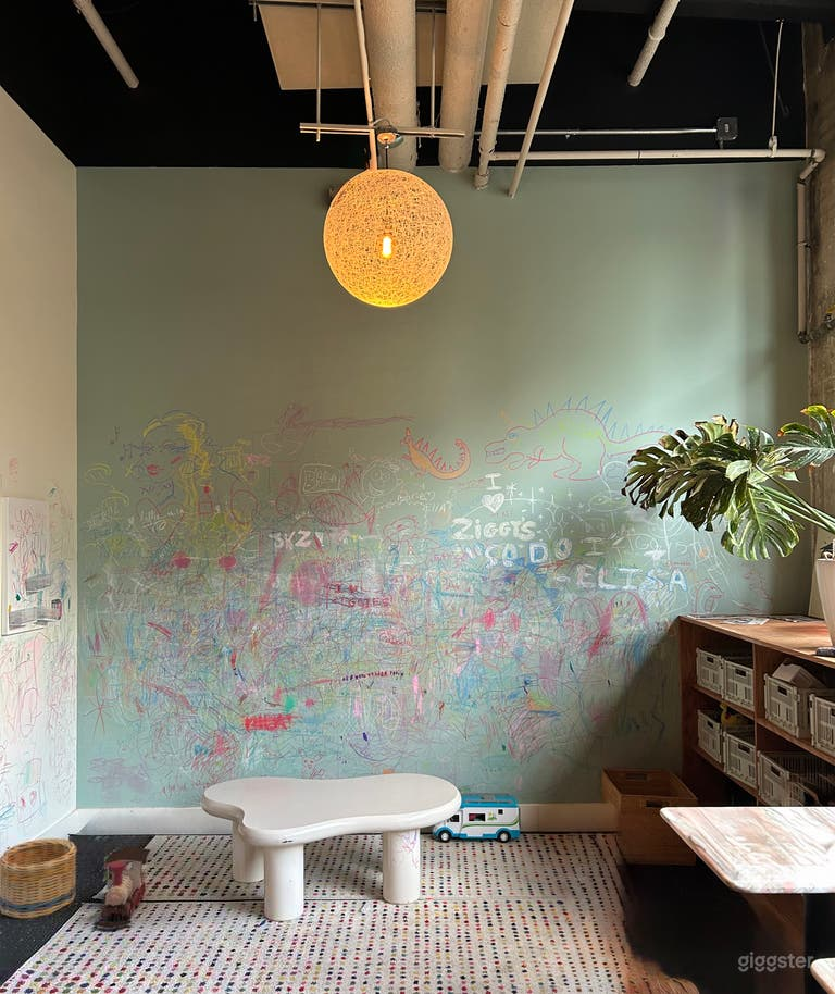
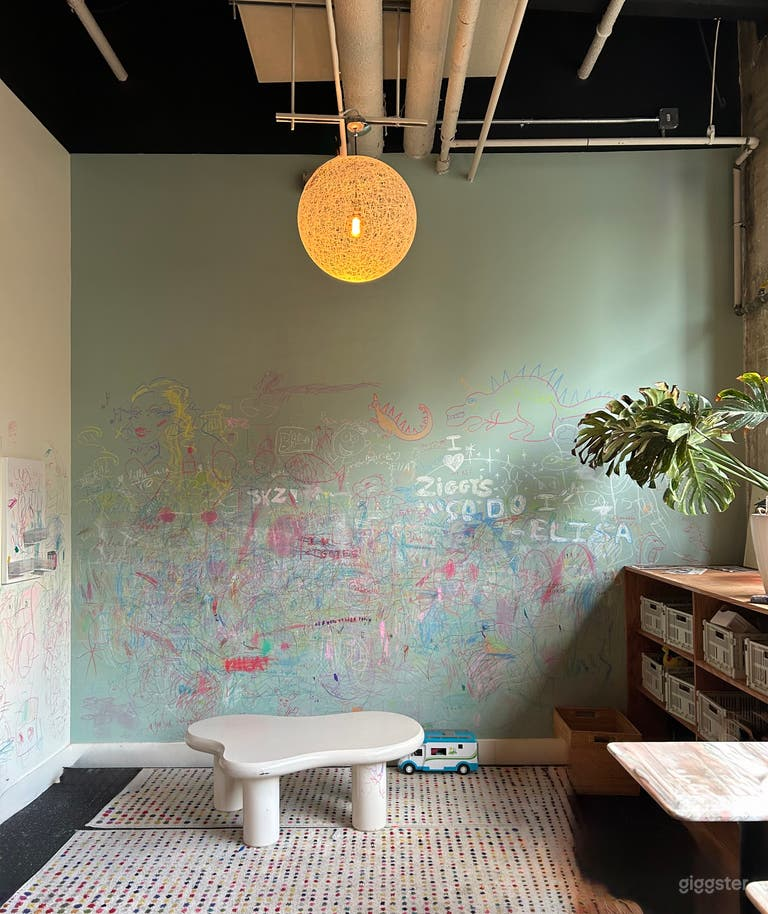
- toy train [91,846,152,929]
- basket [0,837,78,920]
